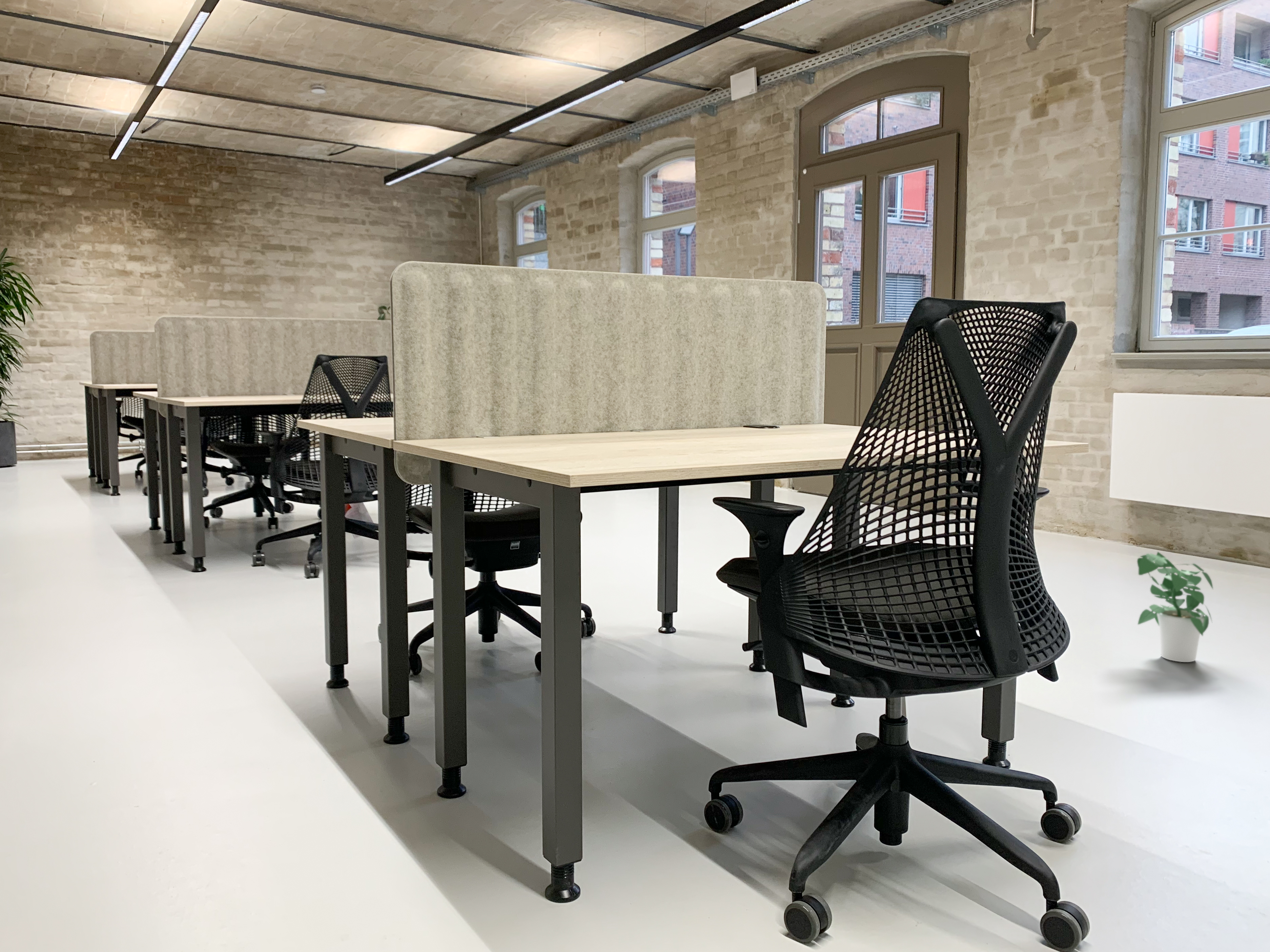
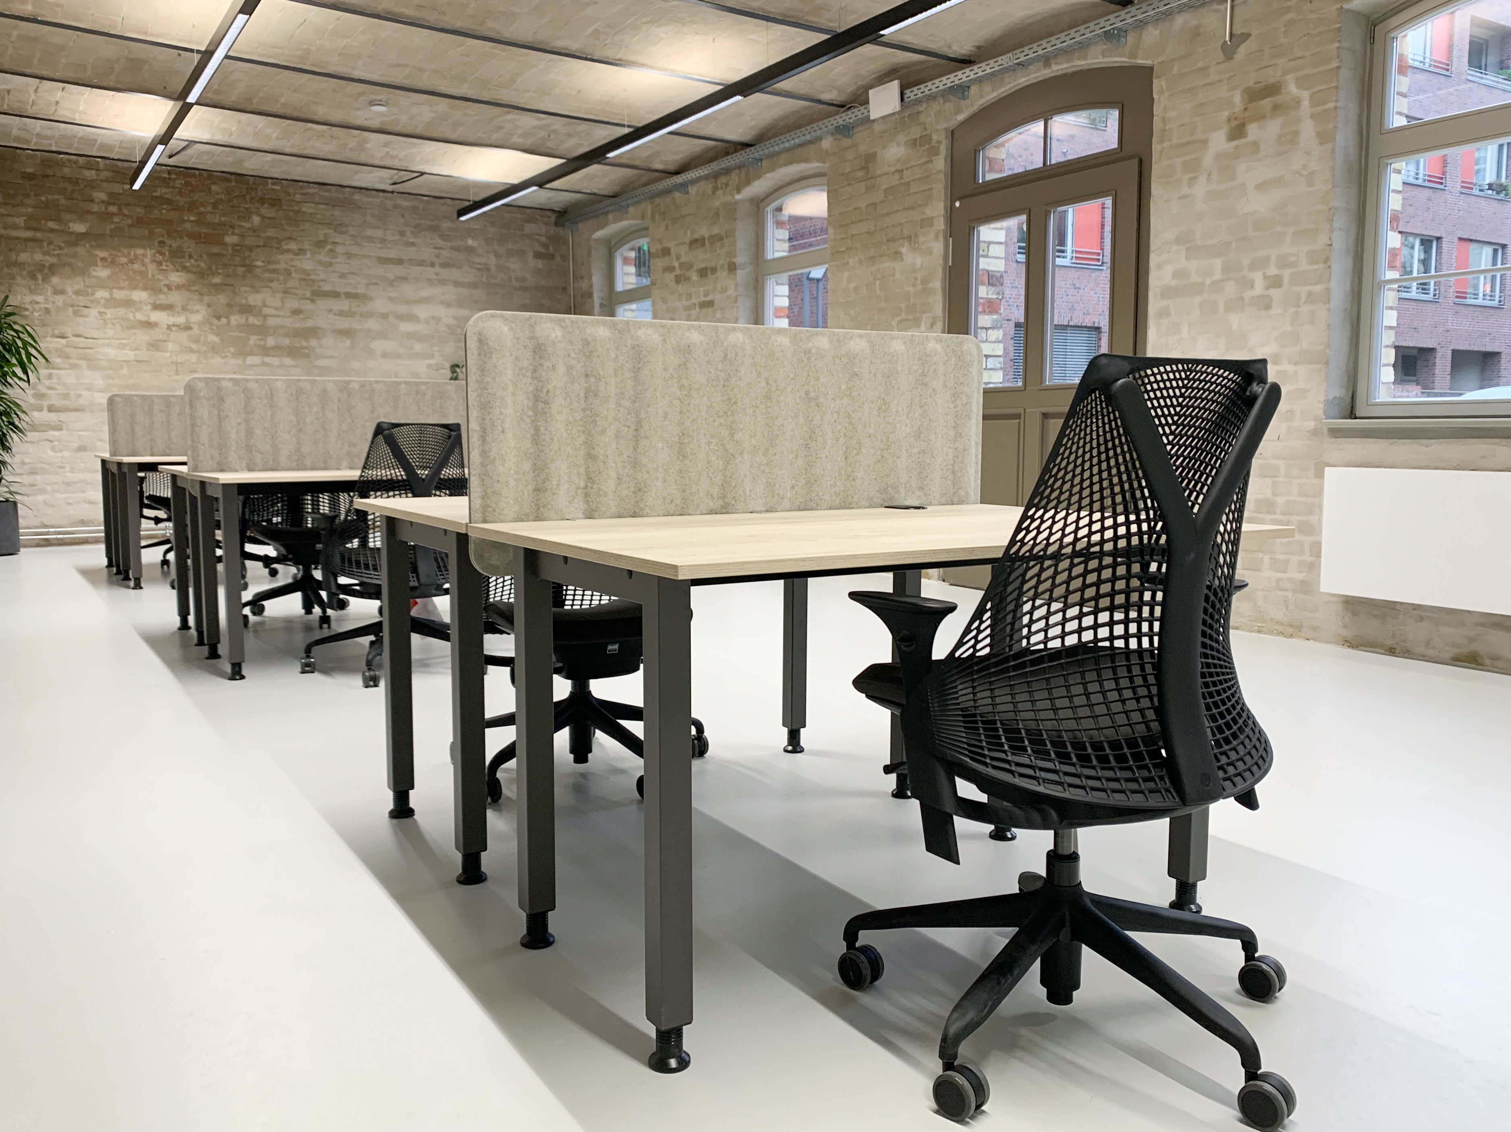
- potted plant [1137,551,1213,662]
